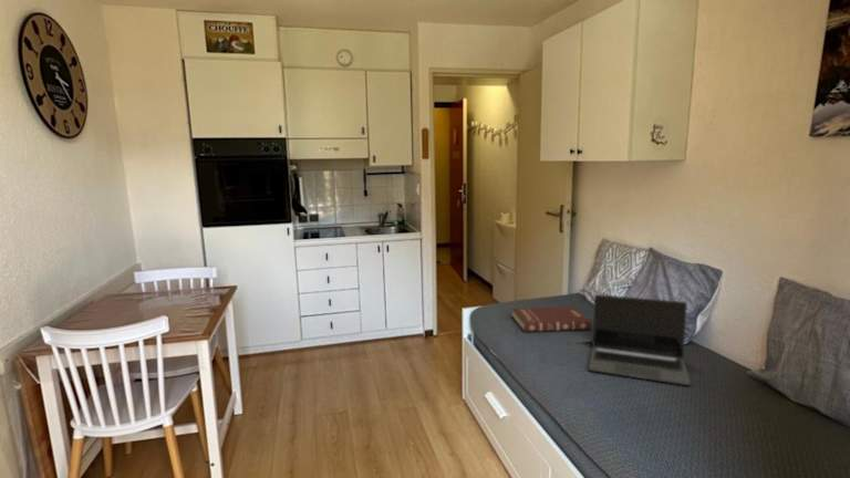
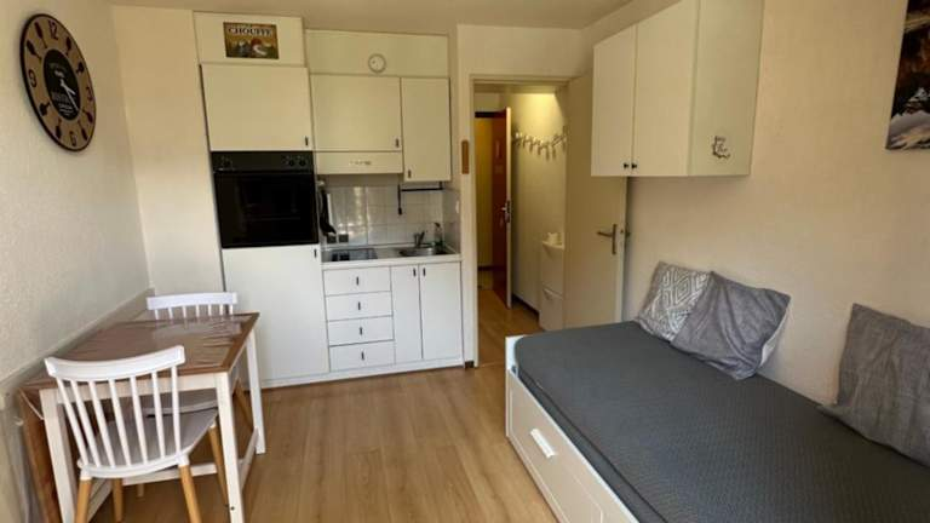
- laptop [588,293,692,386]
- book [510,305,592,333]
